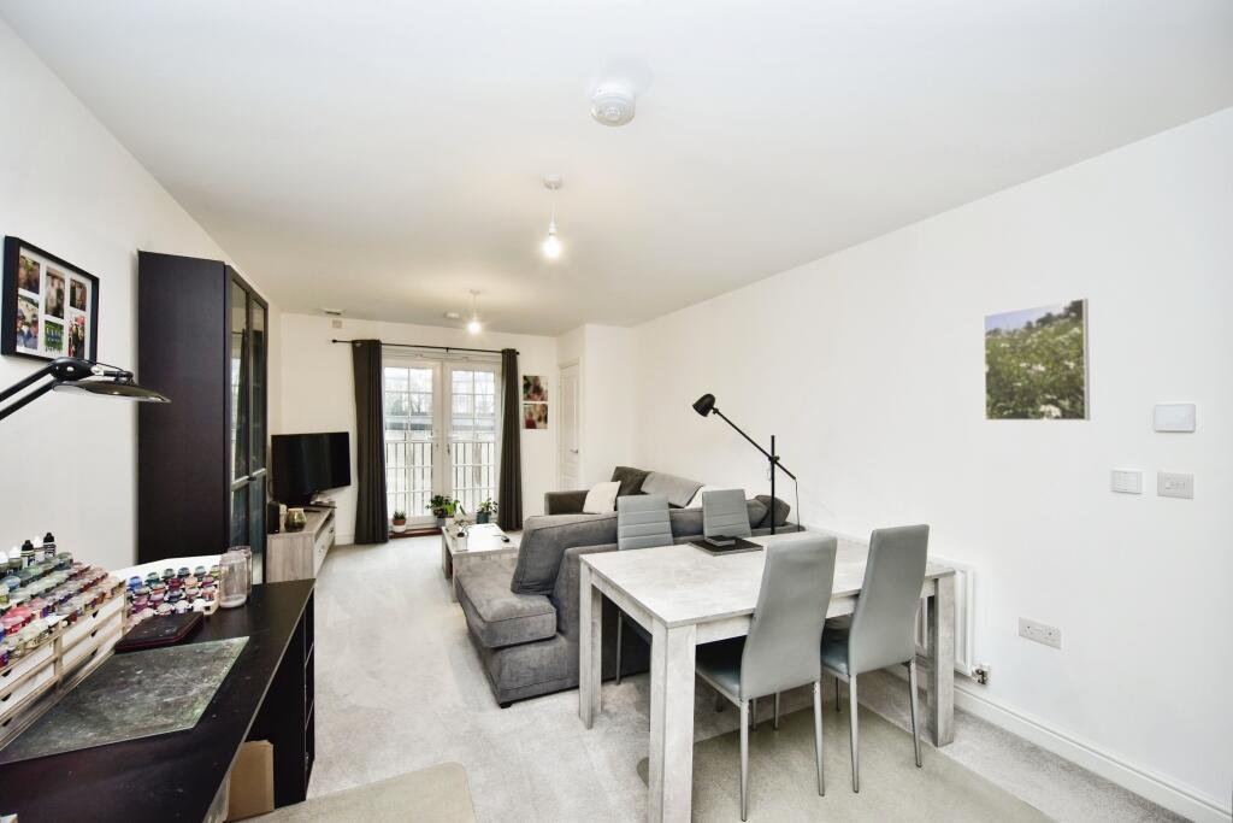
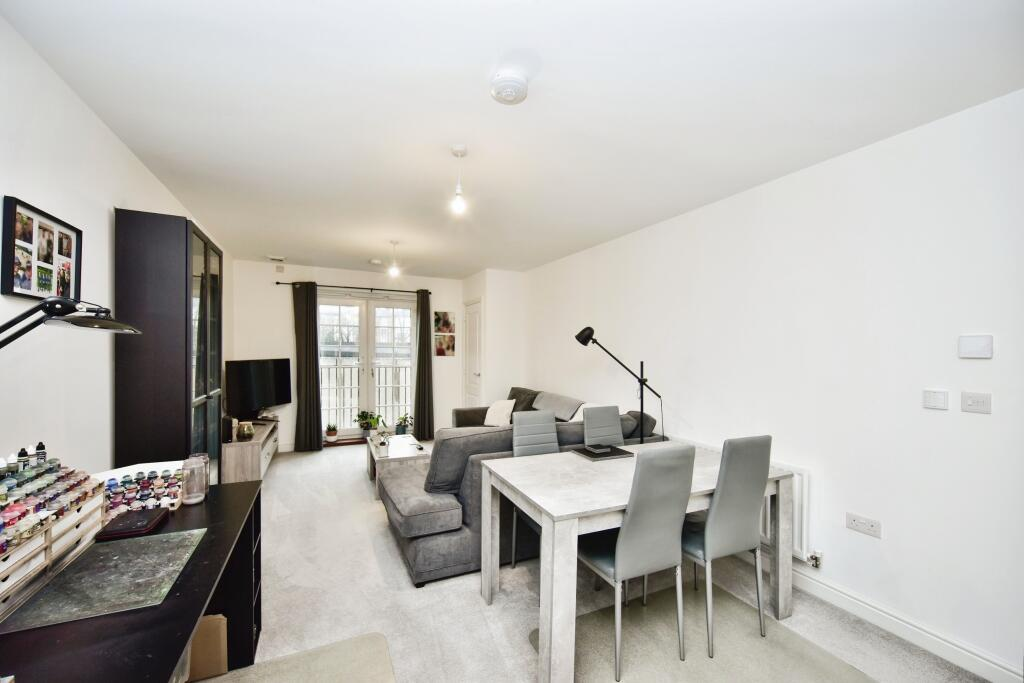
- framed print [983,296,1091,422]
